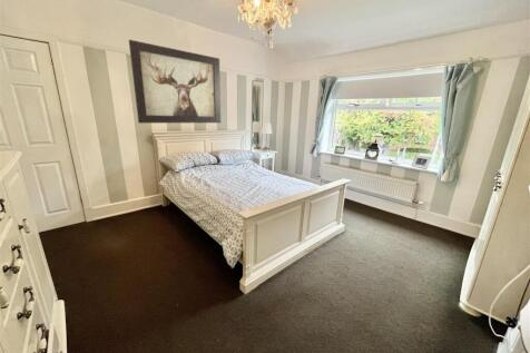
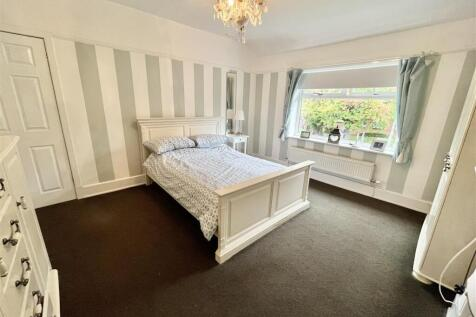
- wall art [128,39,222,125]
